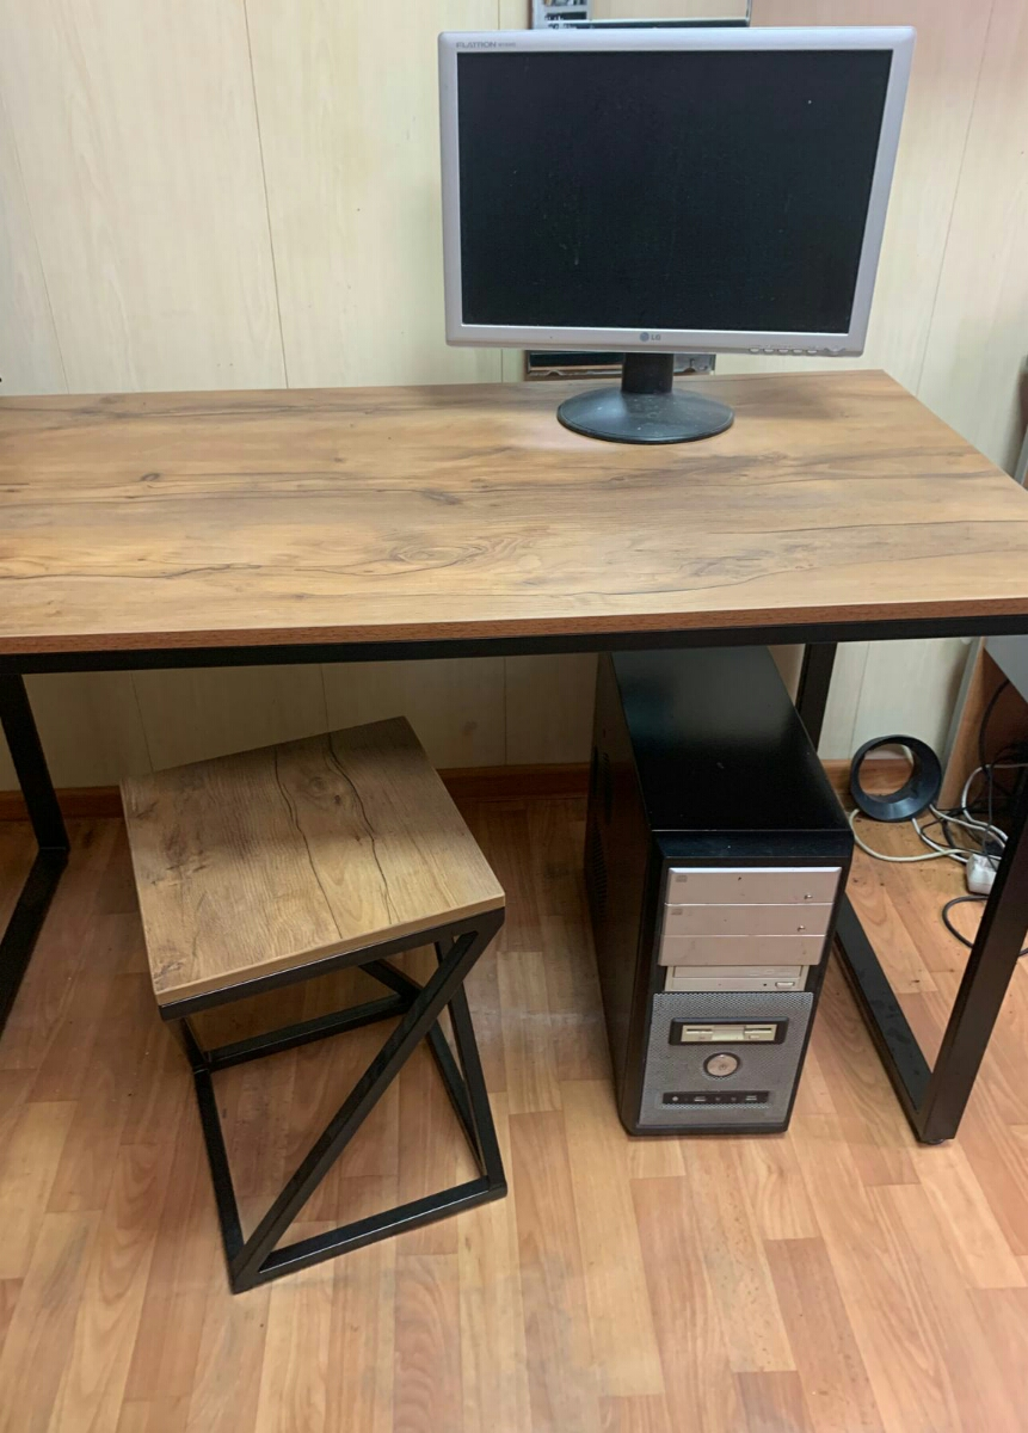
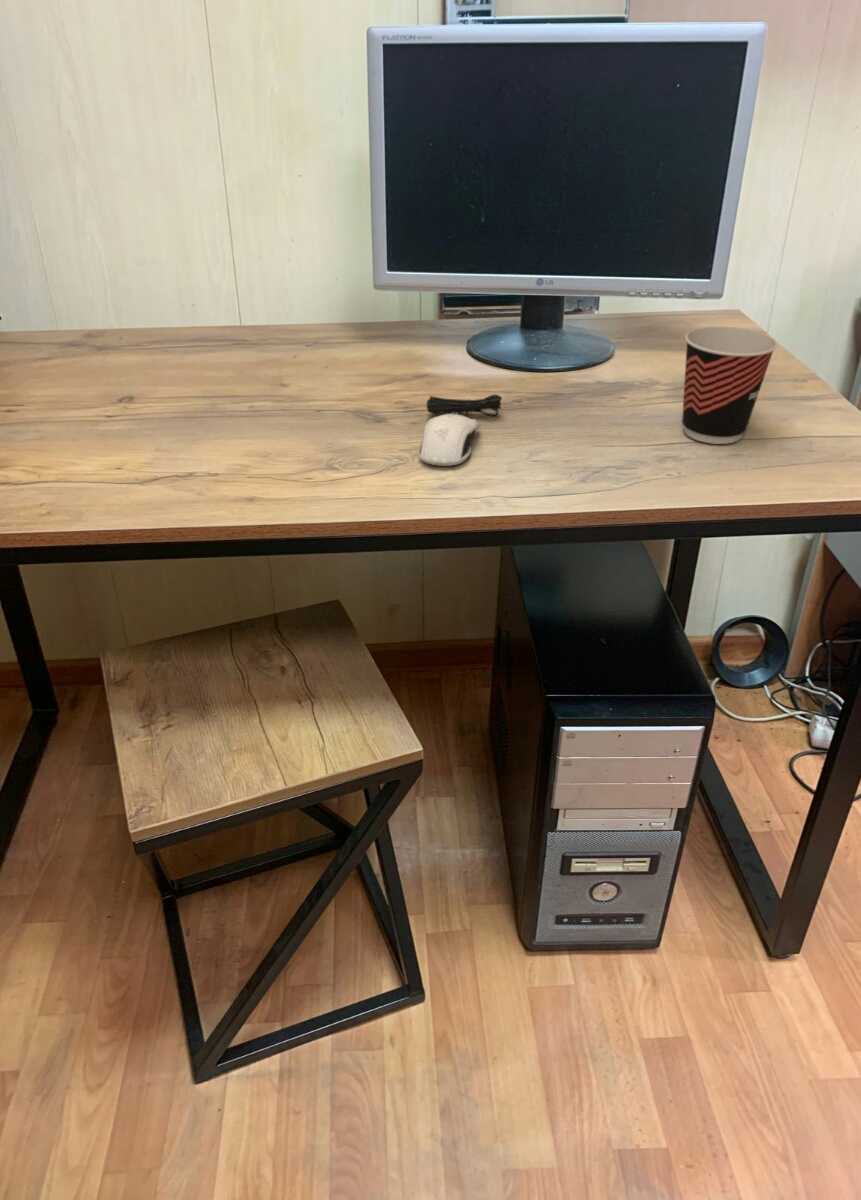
+ computer mouse [418,393,503,467]
+ cup [681,326,778,445]
